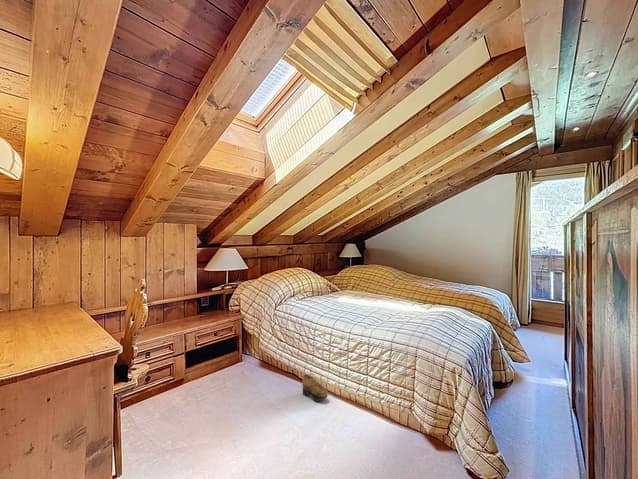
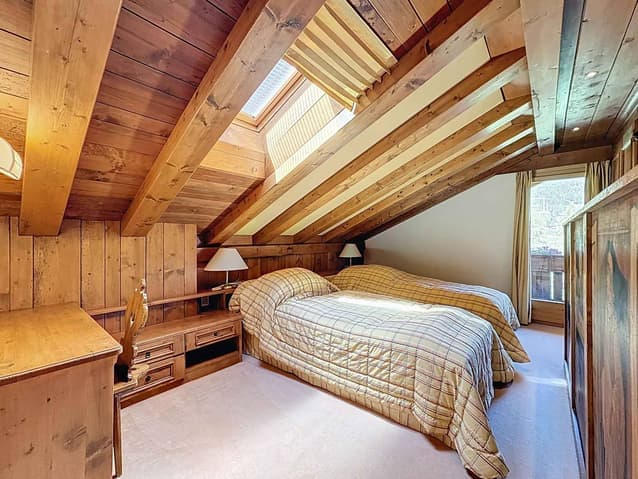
- shoe [301,374,329,402]
